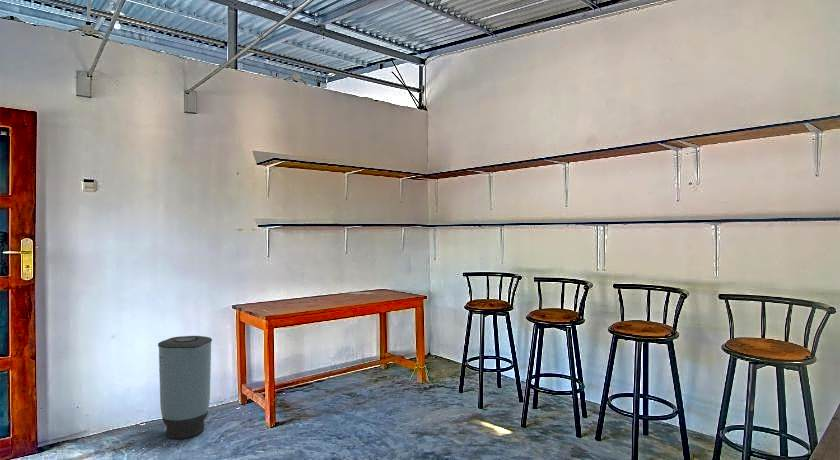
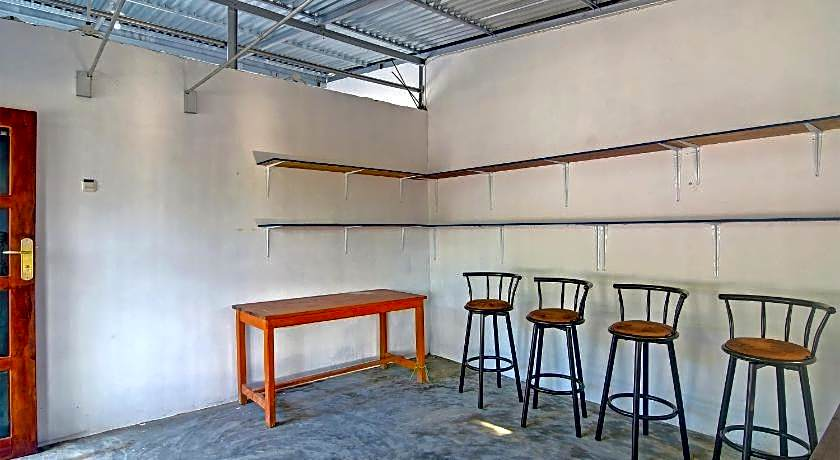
- trash can [157,335,213,440]
